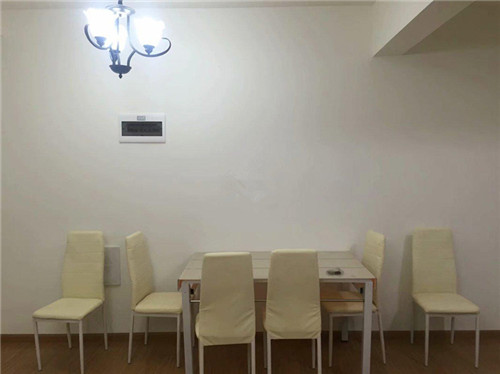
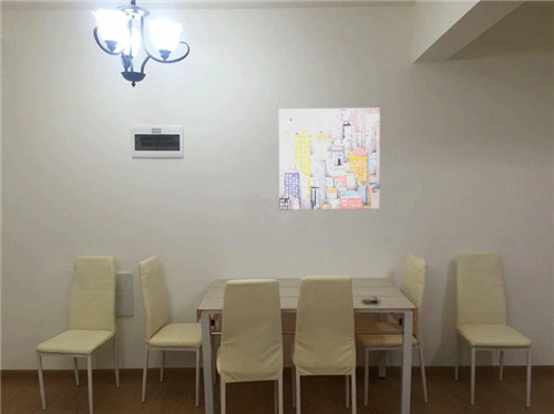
+ wall art [278,107,381,210]
